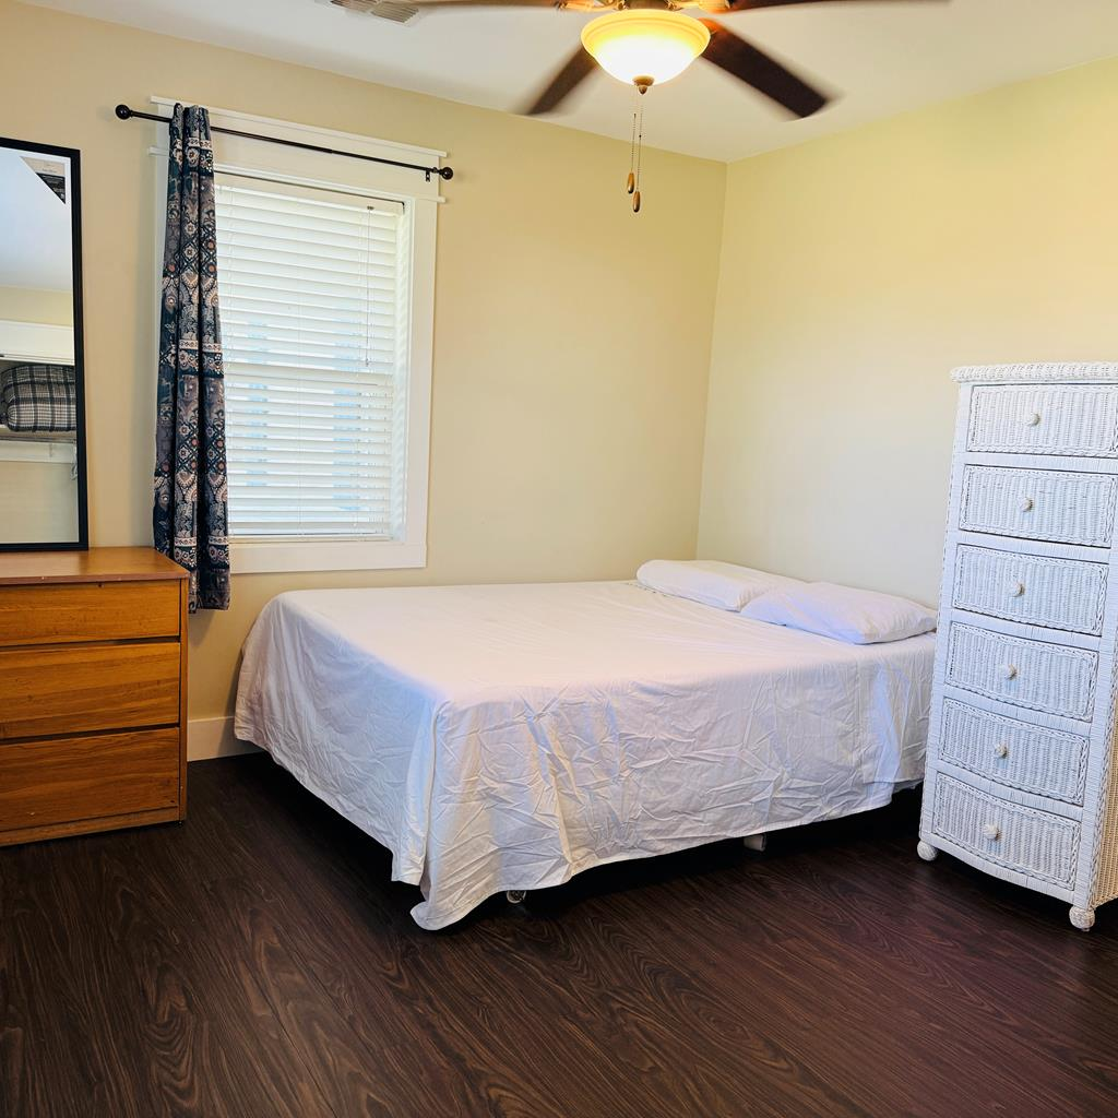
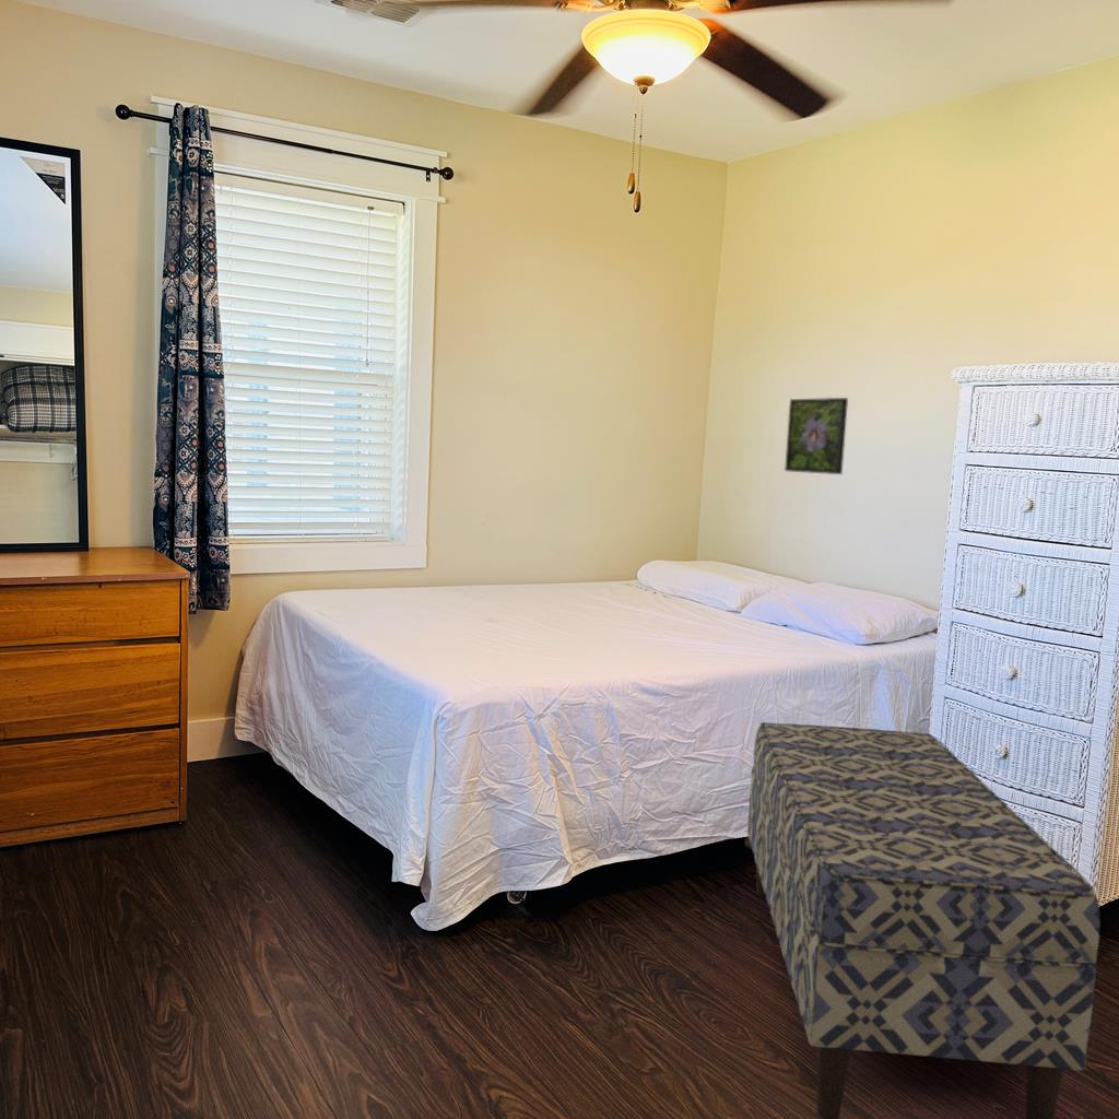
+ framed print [784,397,849,475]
+ bench [746,721,1102,1119]
